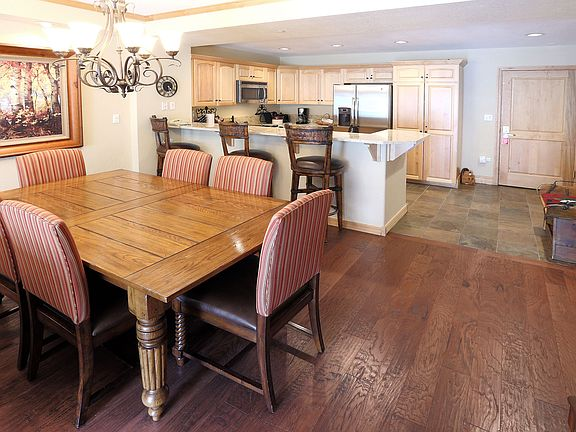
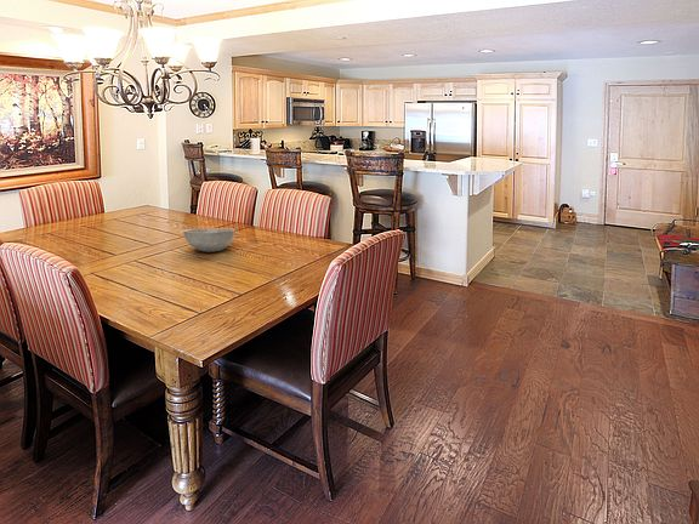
+ bowl [182,227,237,254]
